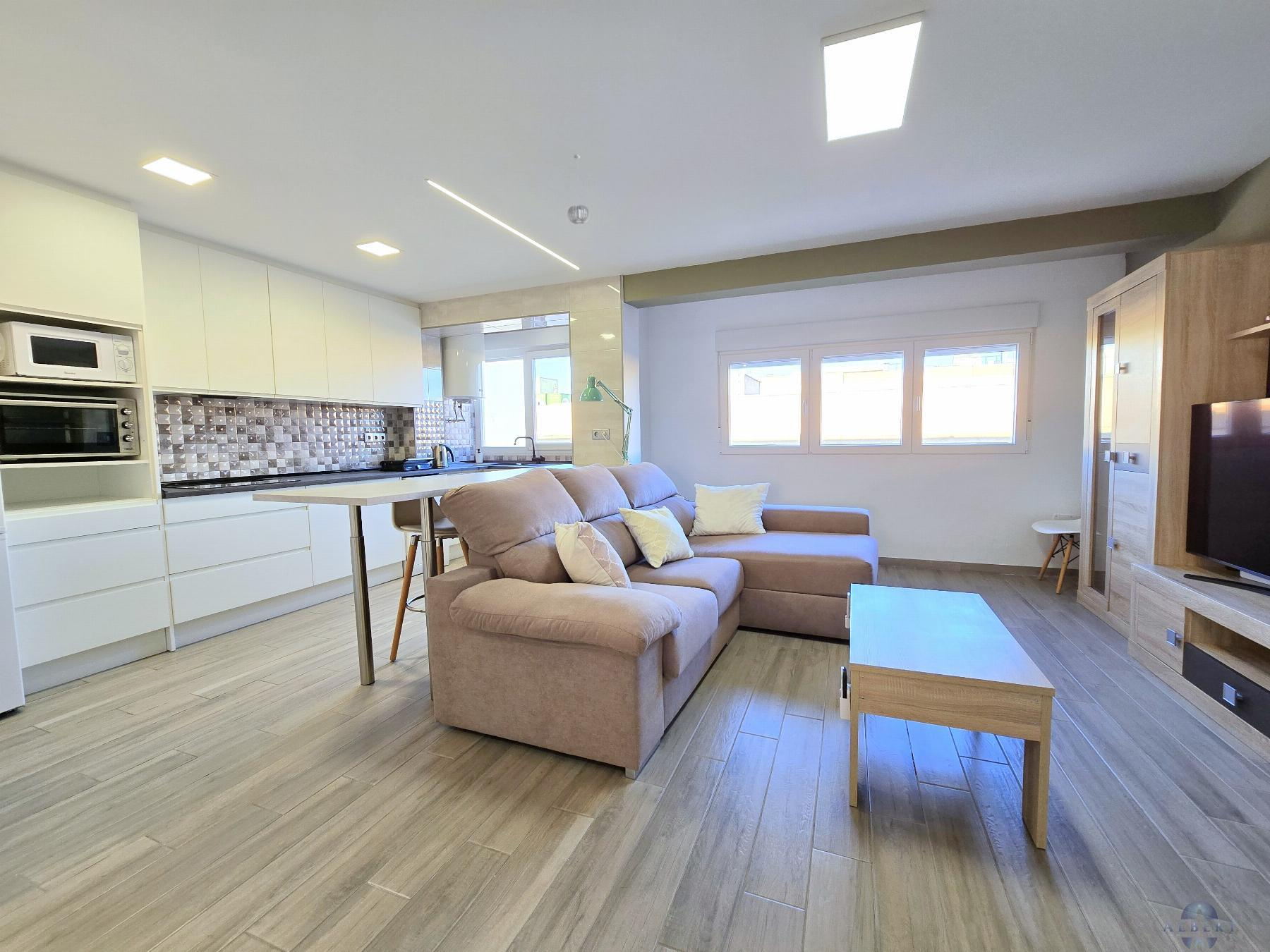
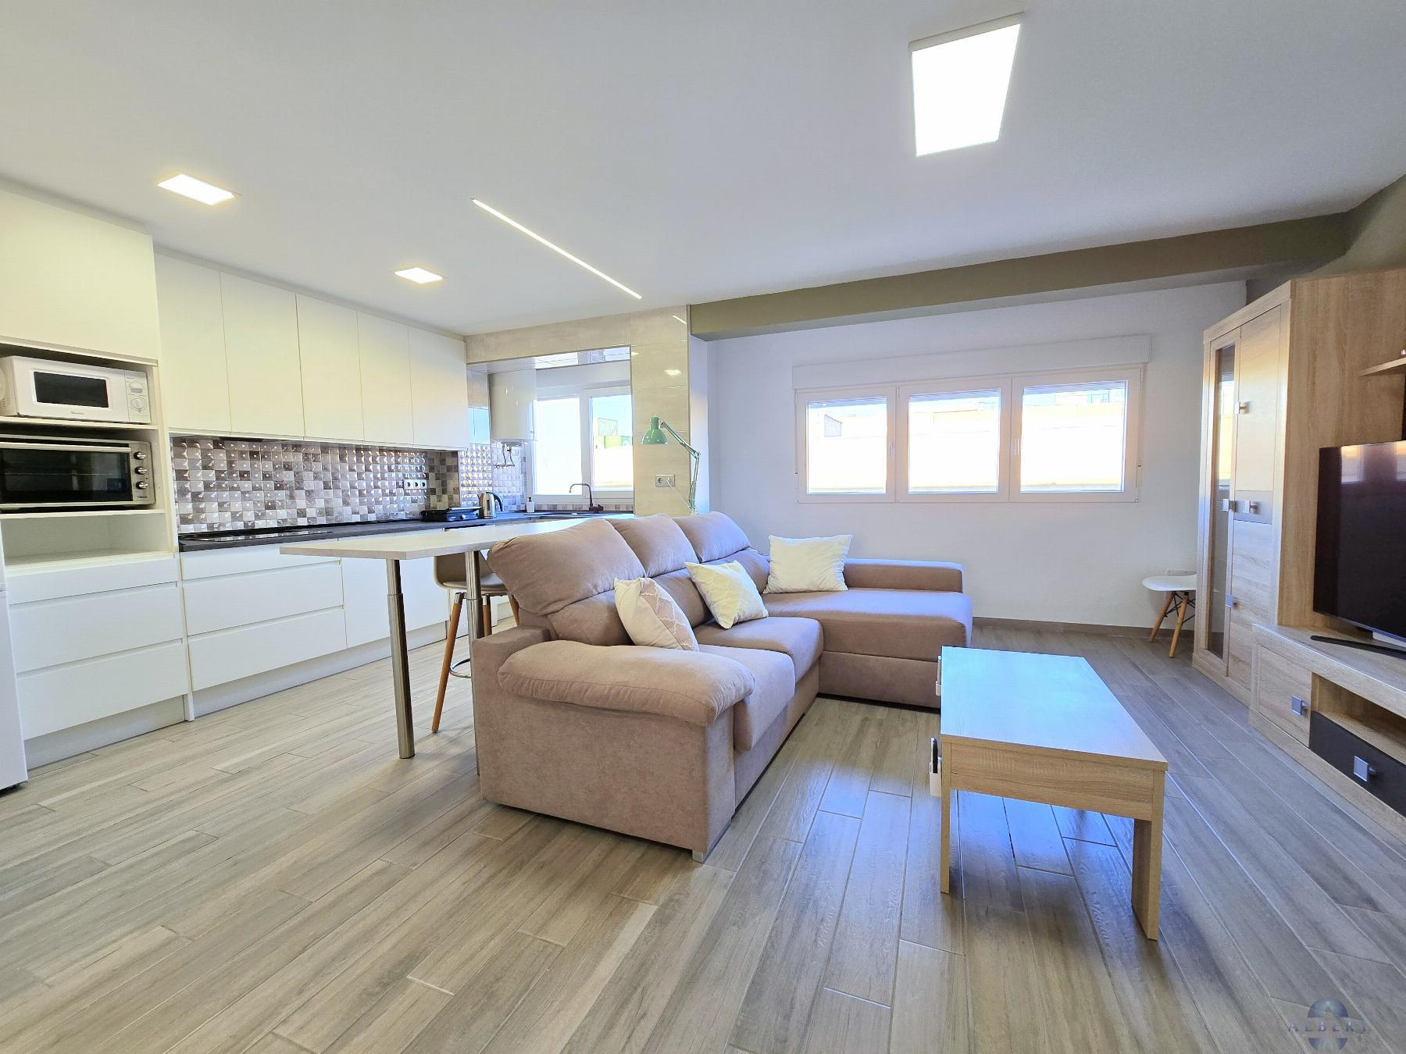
- pendant light [567,154,591,225]
